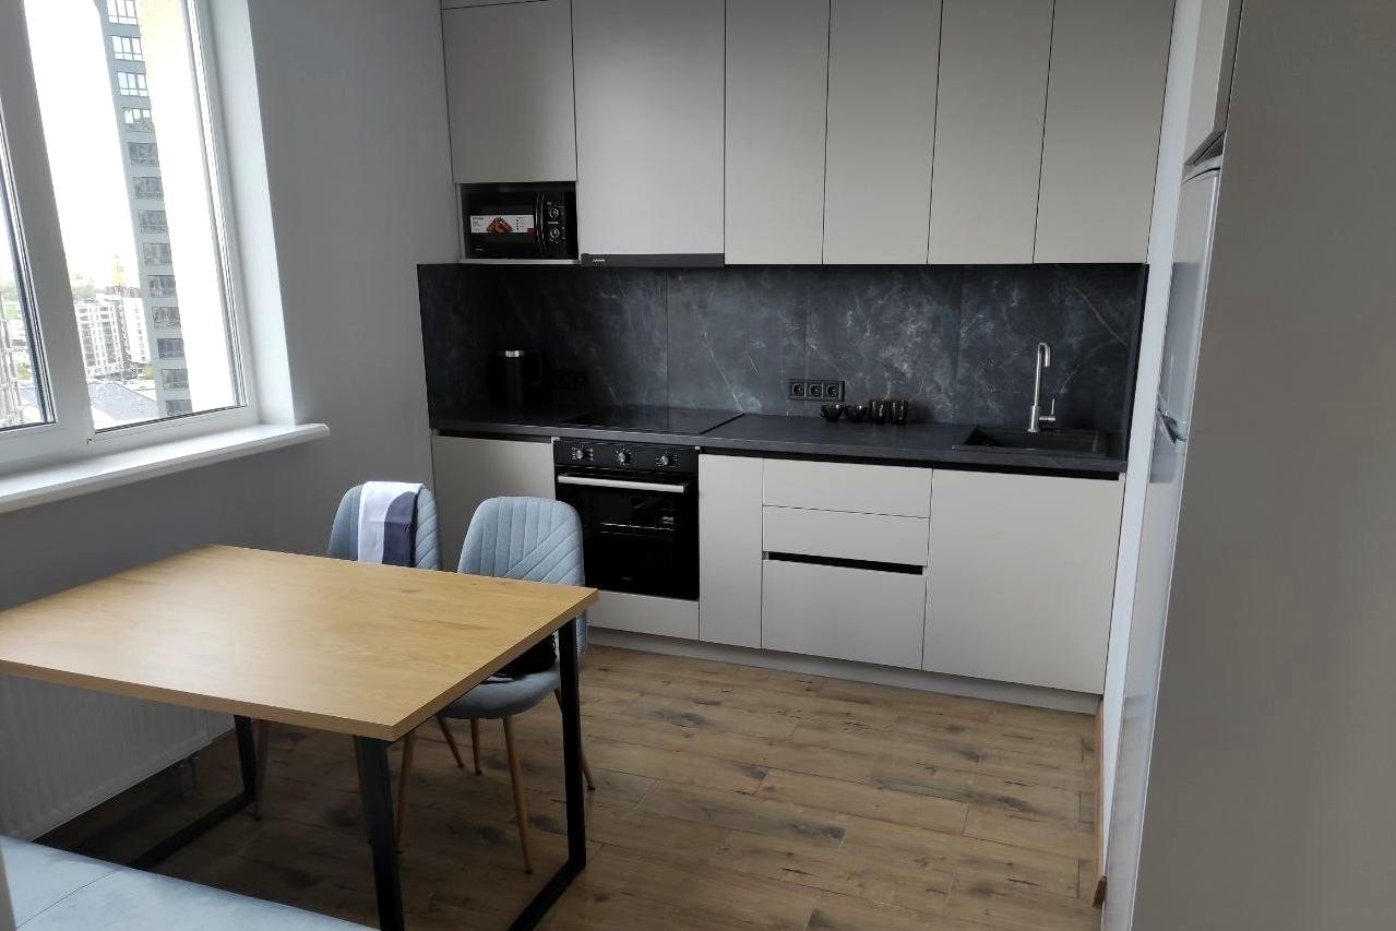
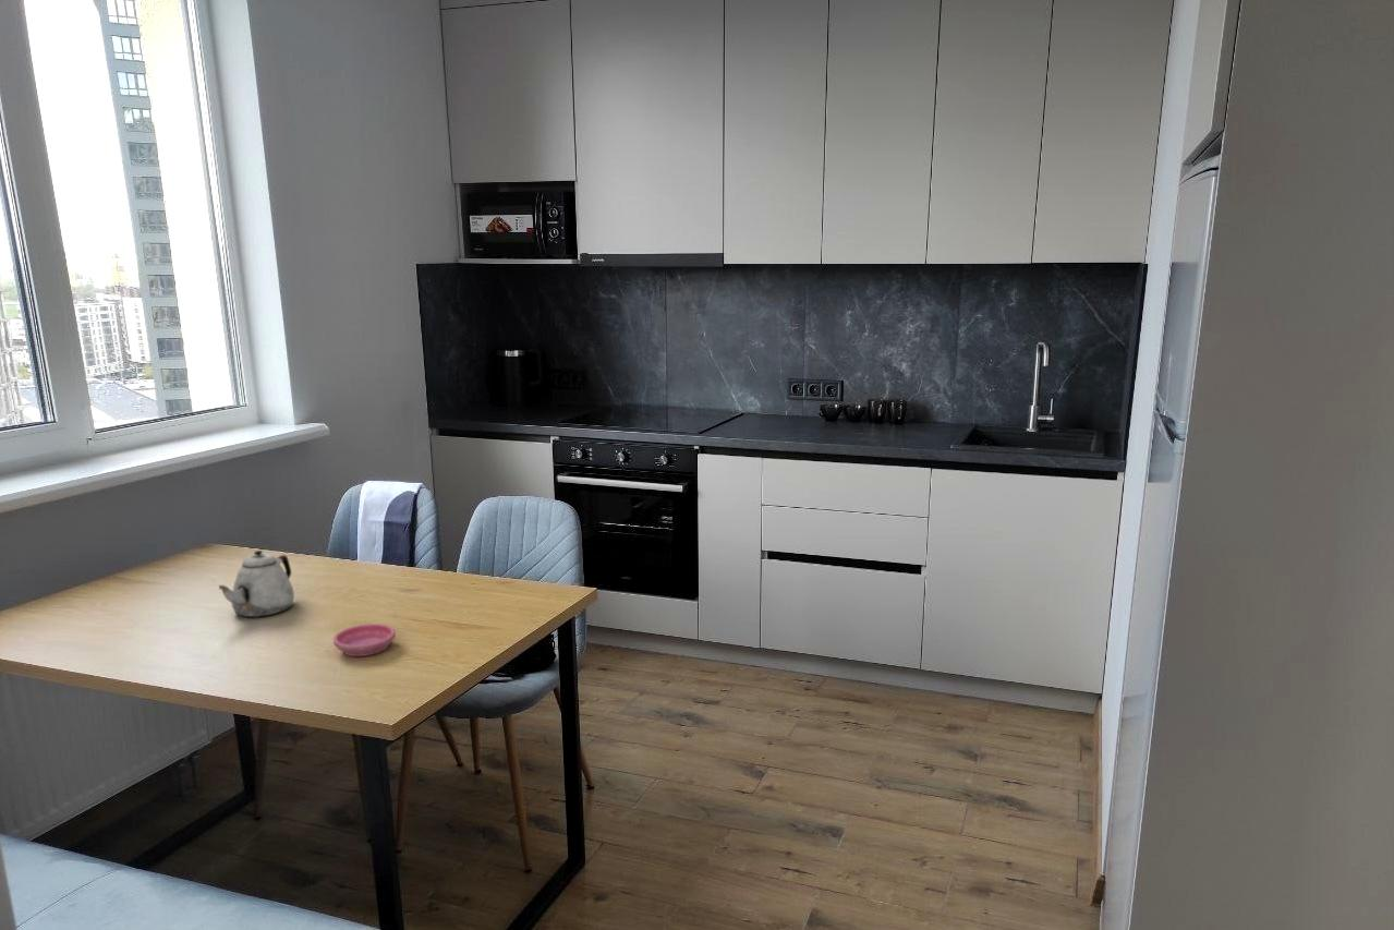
+ teapot [218,549,295,618]
+ saucer [332,623,397,657]
